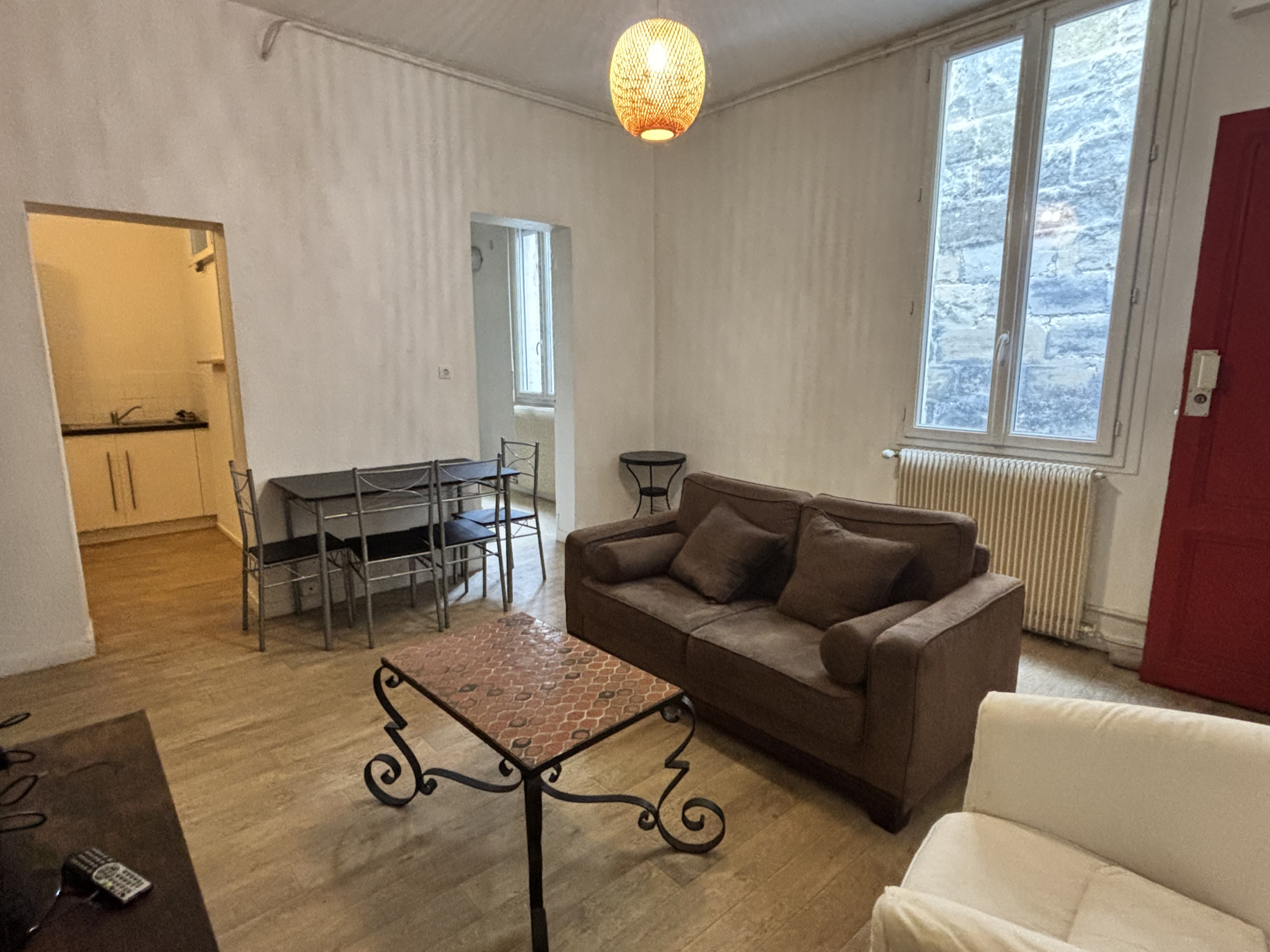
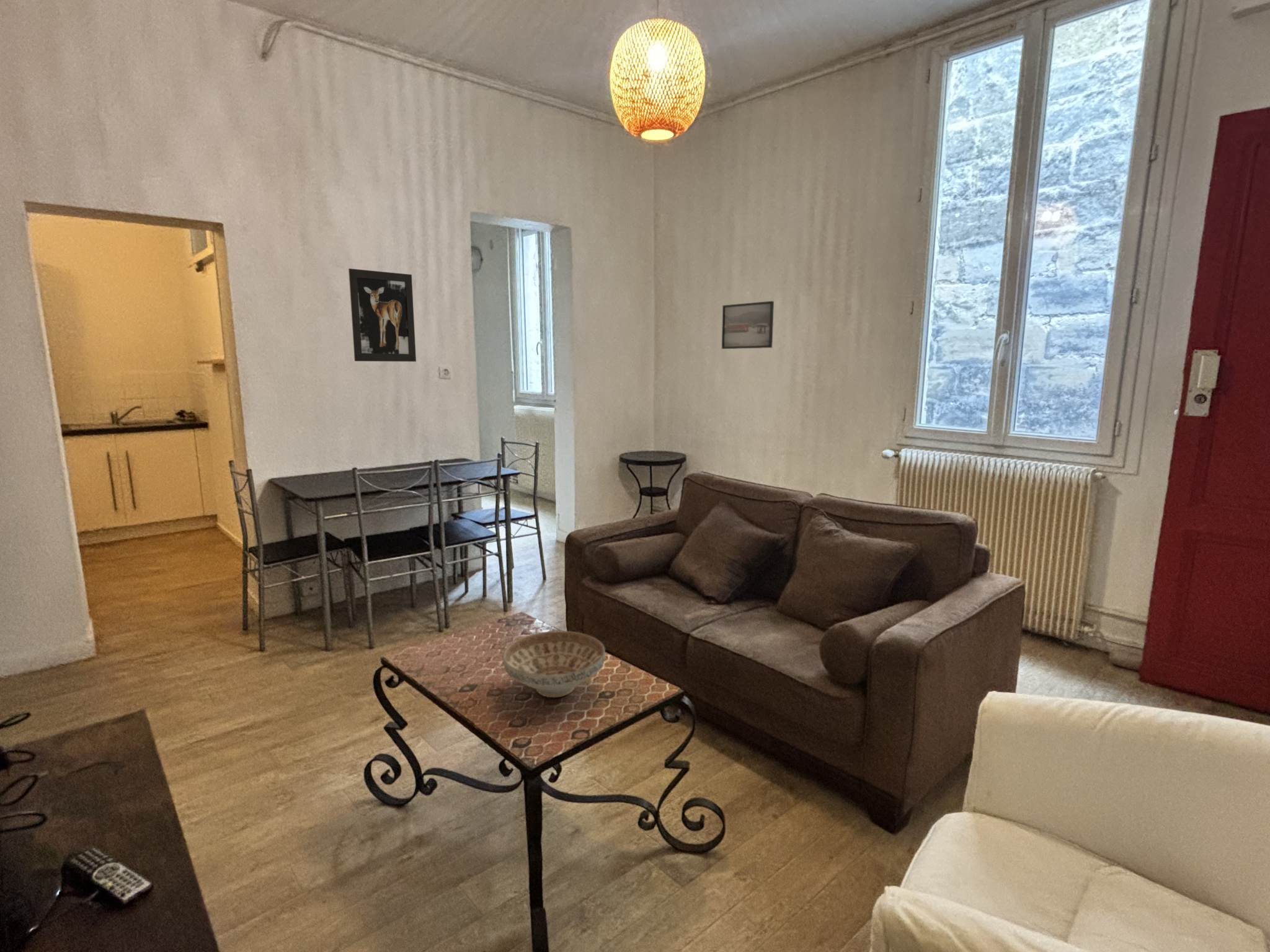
+ decorative bowl [503,630,606,698]
+ wall art [348,268,417,362]
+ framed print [721,301,775,350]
